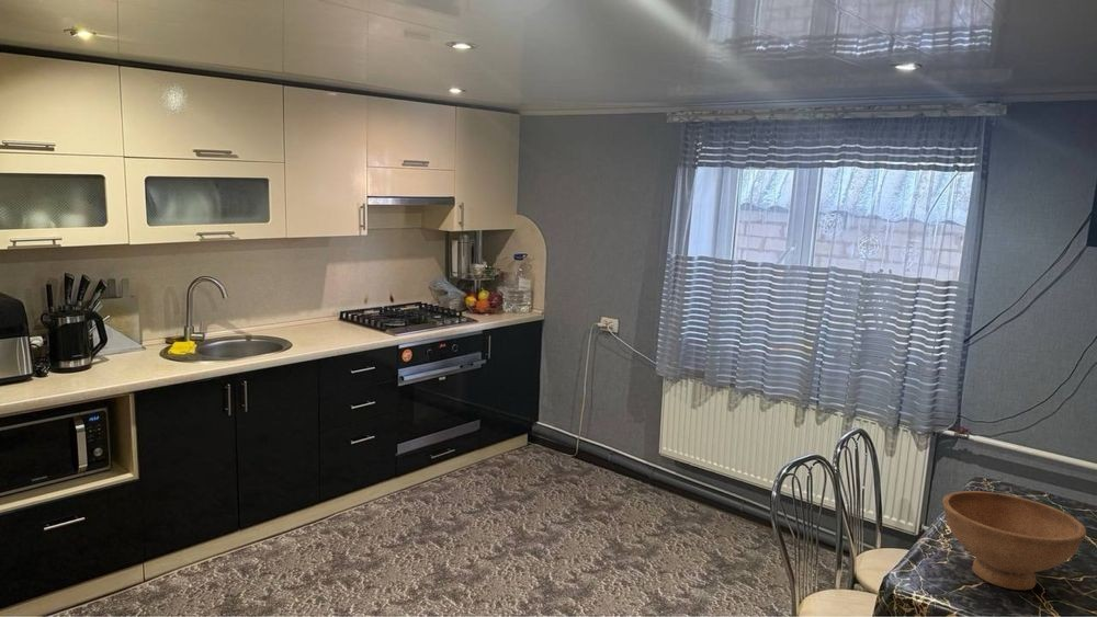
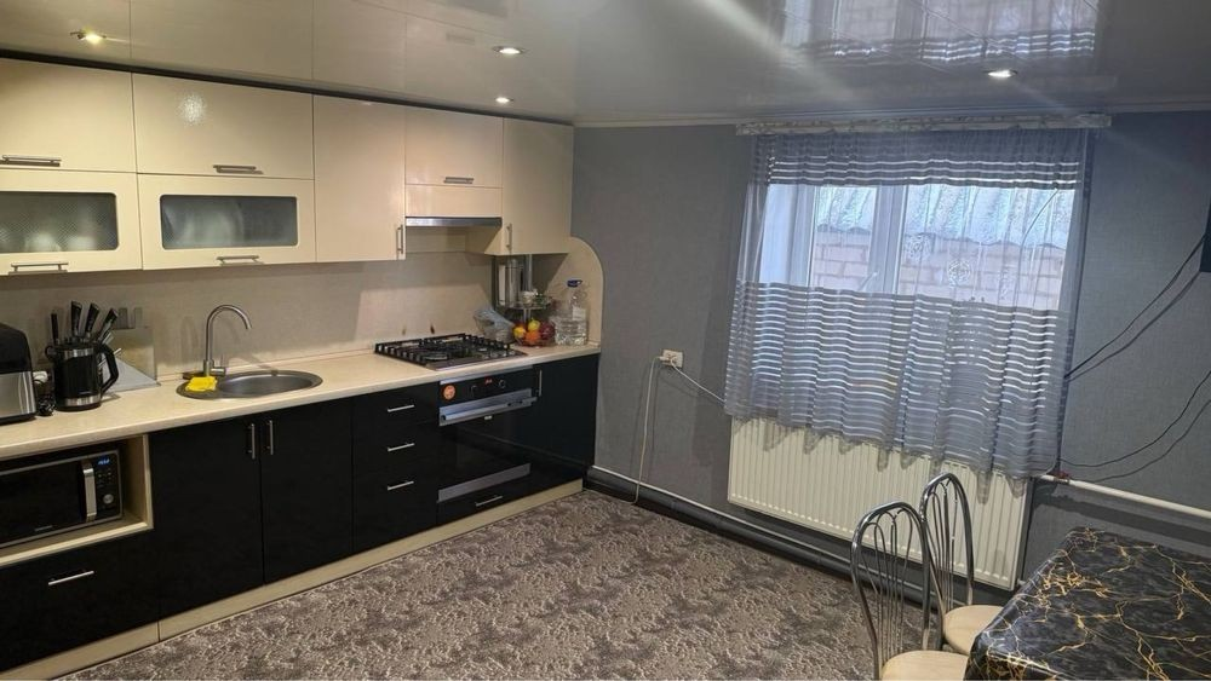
- bowl [941,490,1087,591]
